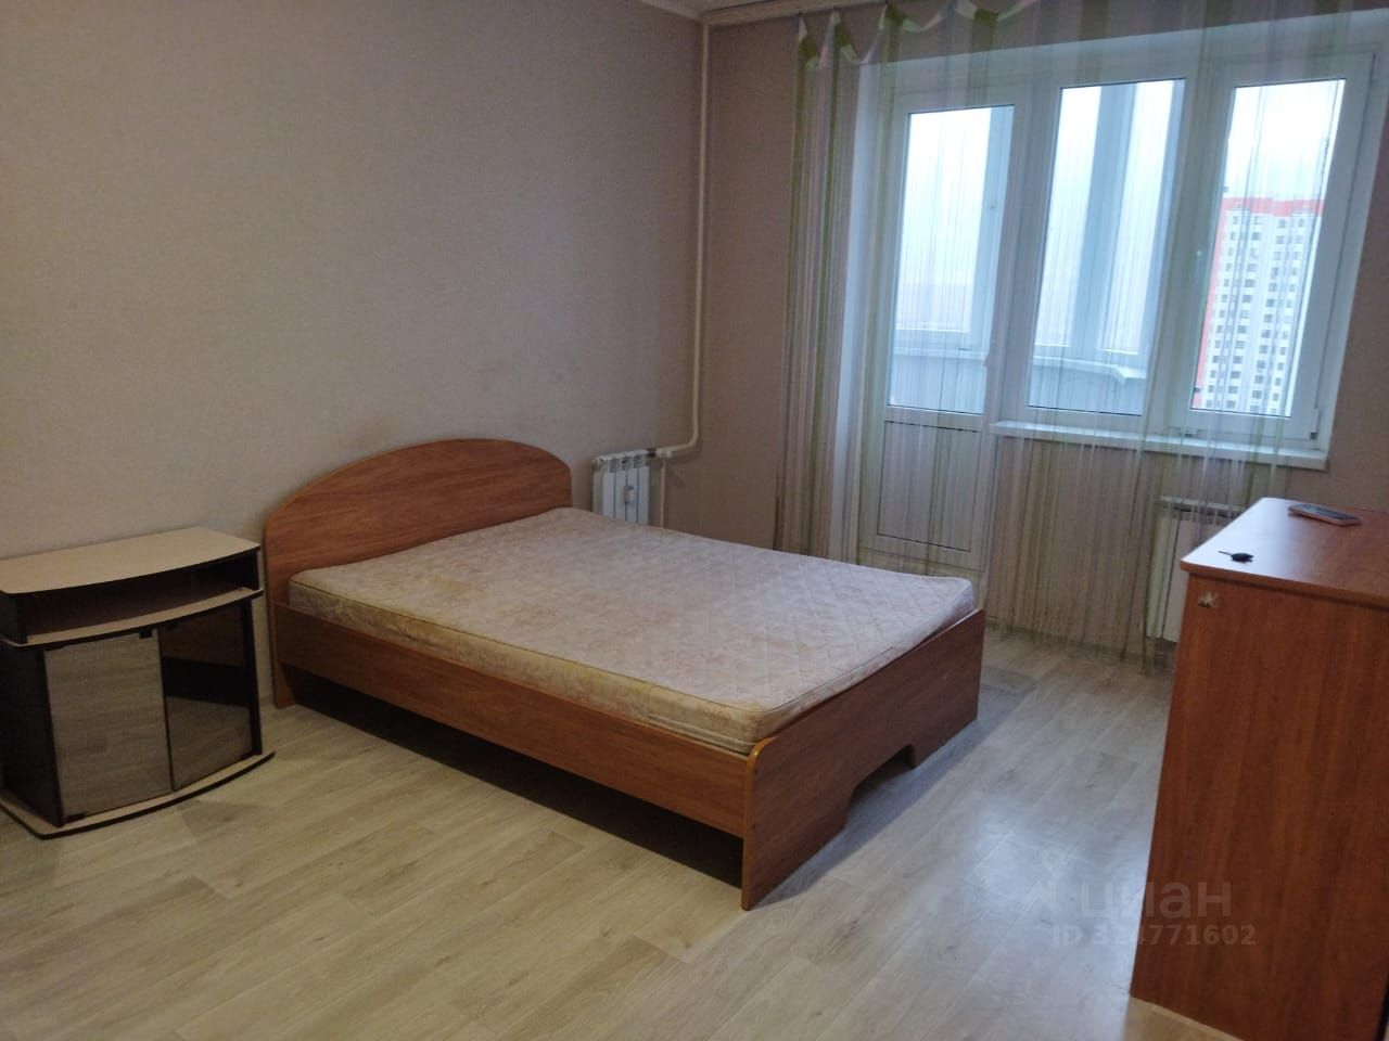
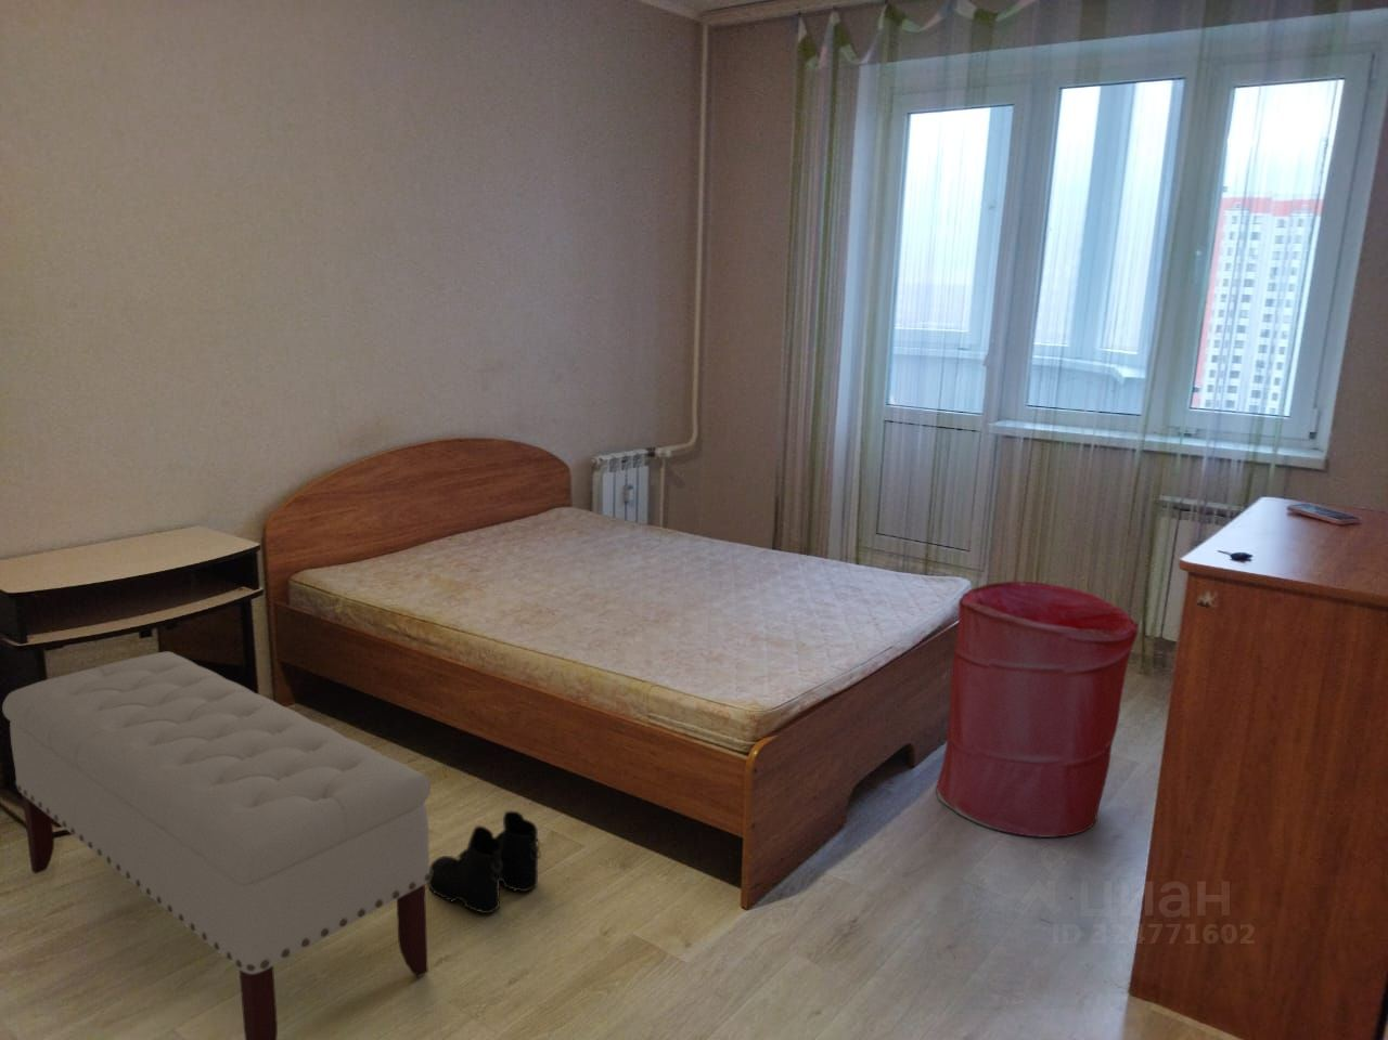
+ laundry hamper [936,580,1139,839]
+ boots [426,811,542,914]
+ bench [1,651,432,1040]
